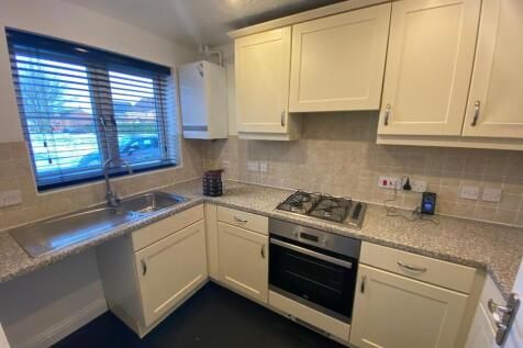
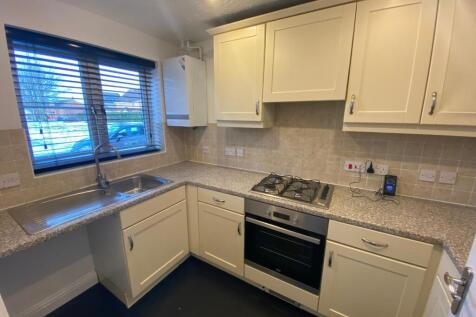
- mug [201,168,227,198]
